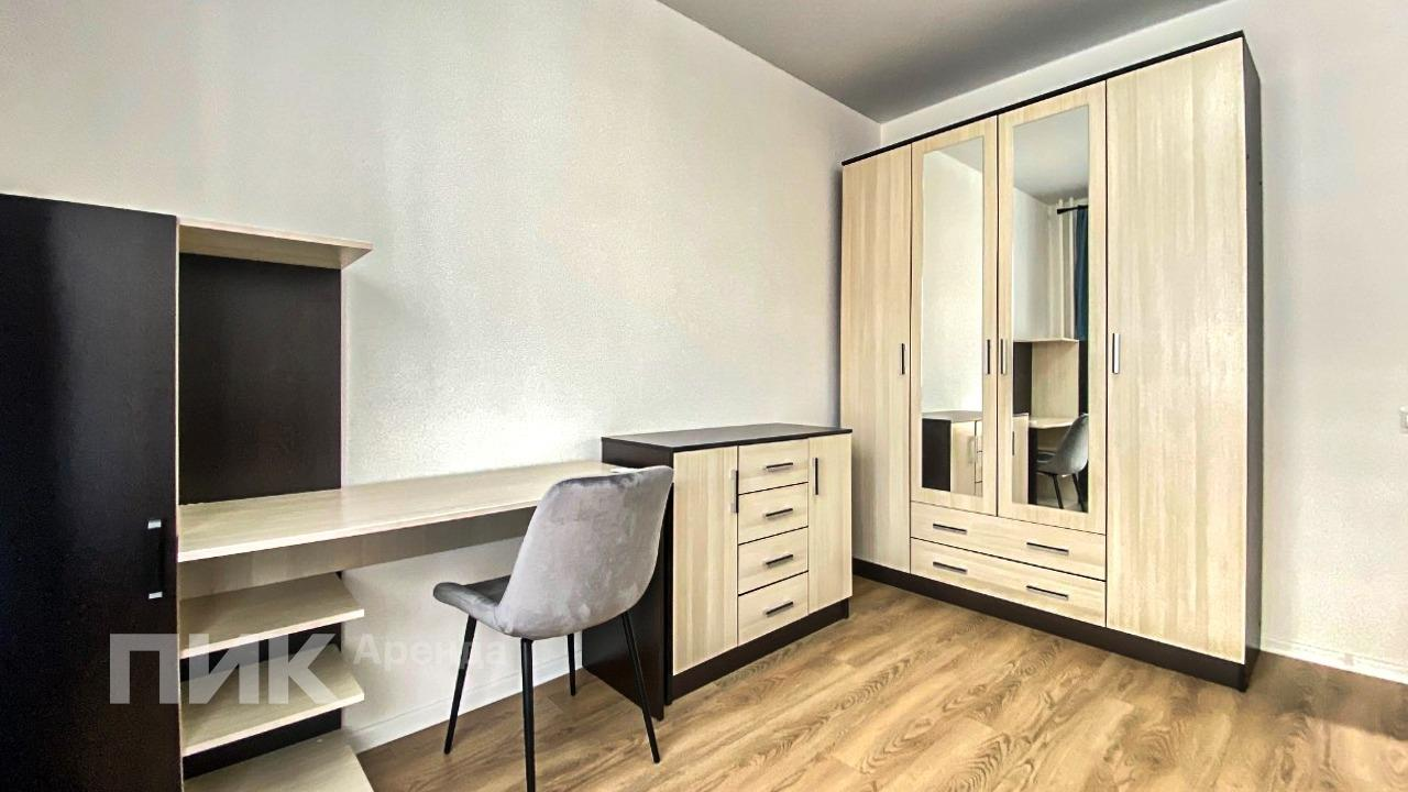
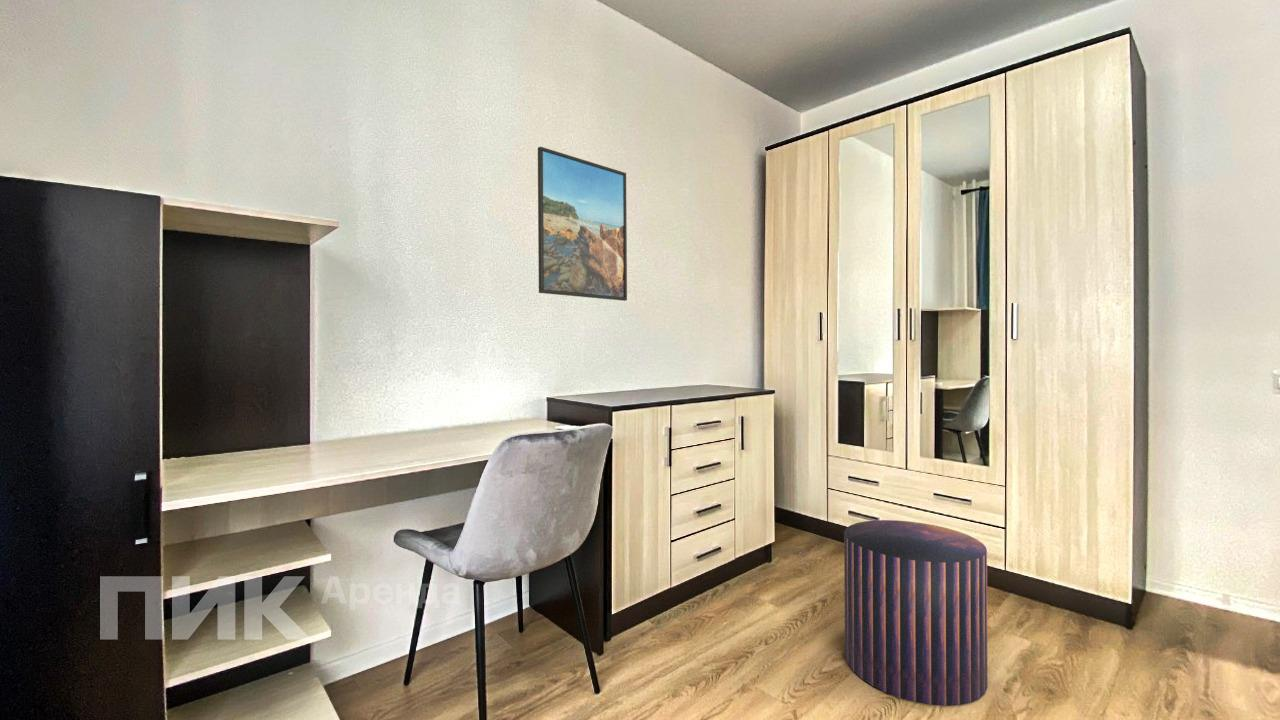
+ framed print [537,146,628,302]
+ stool [843,519,989,707]
